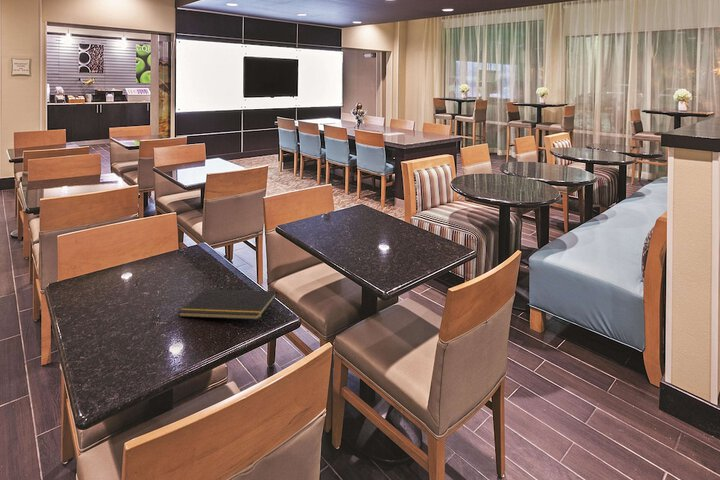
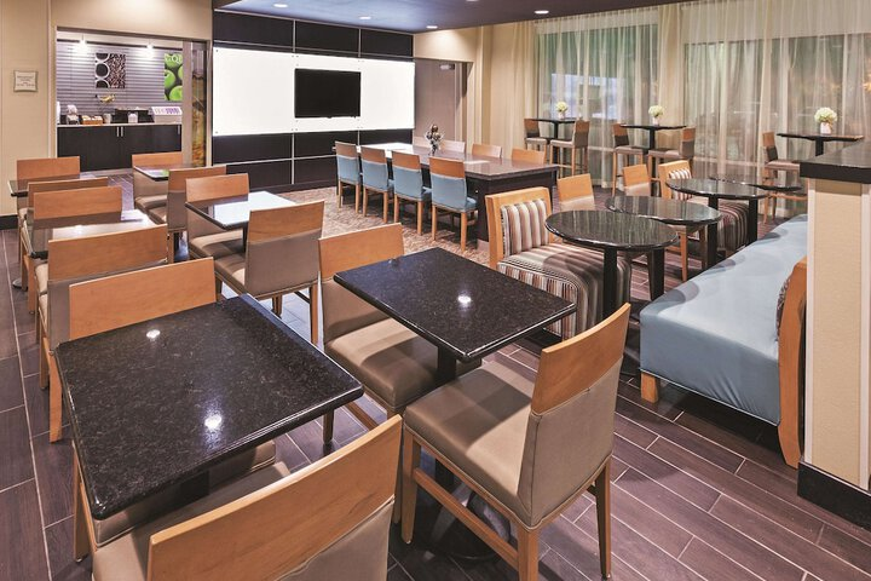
- notepad [177,288,278,321]
